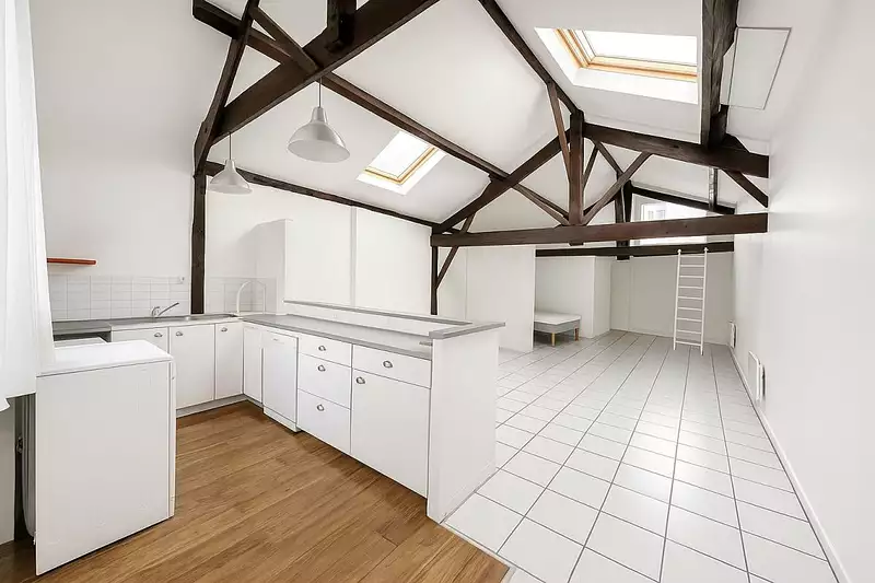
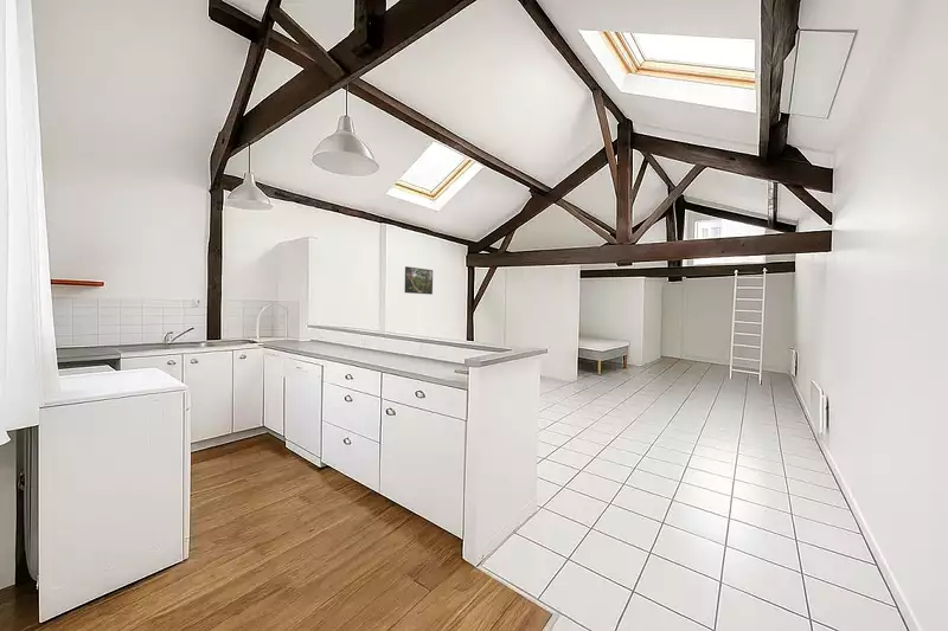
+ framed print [404,265,434,296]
